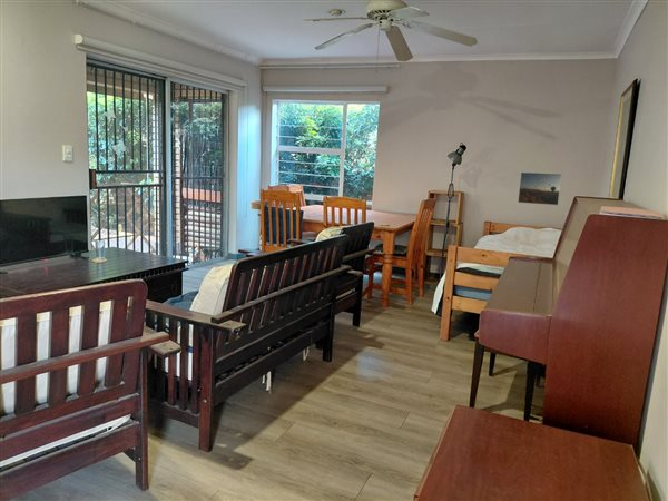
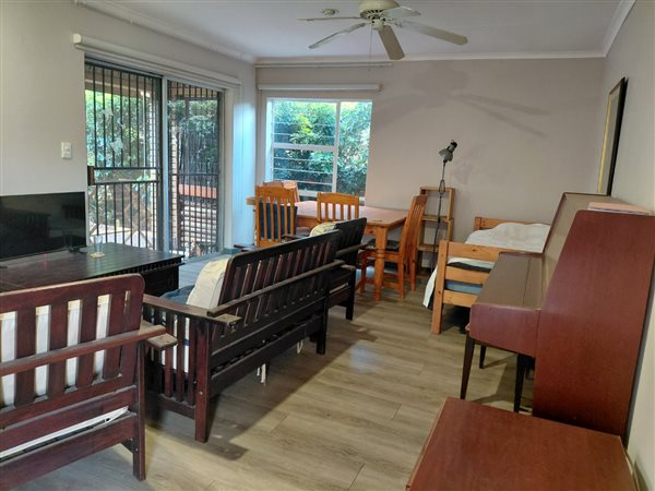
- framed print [517,171,562,206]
